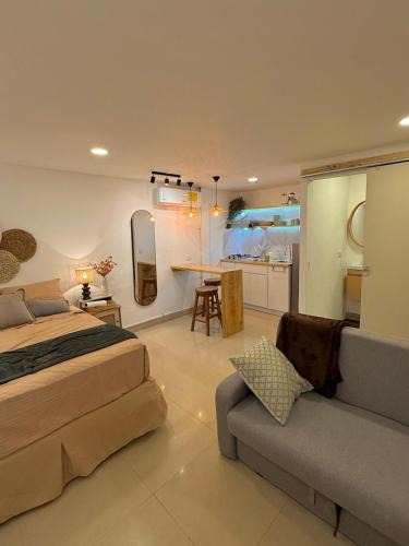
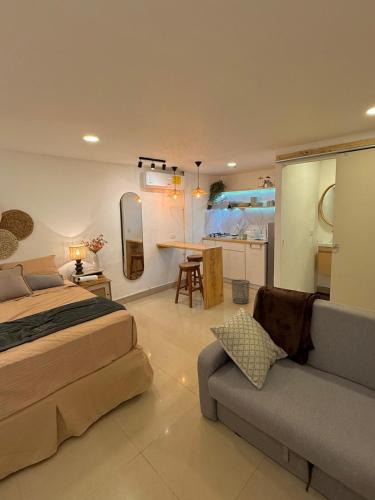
+ waste bin [231,279,251,305]
